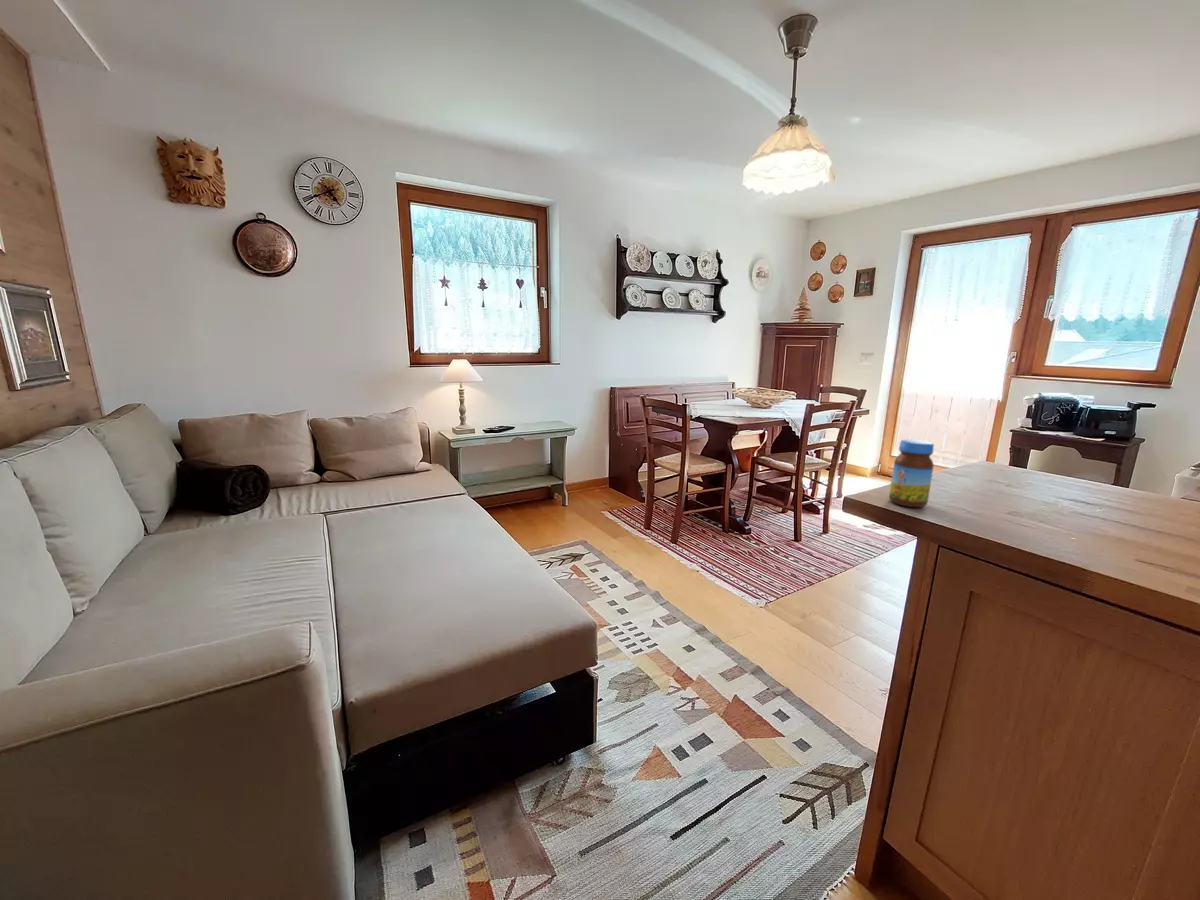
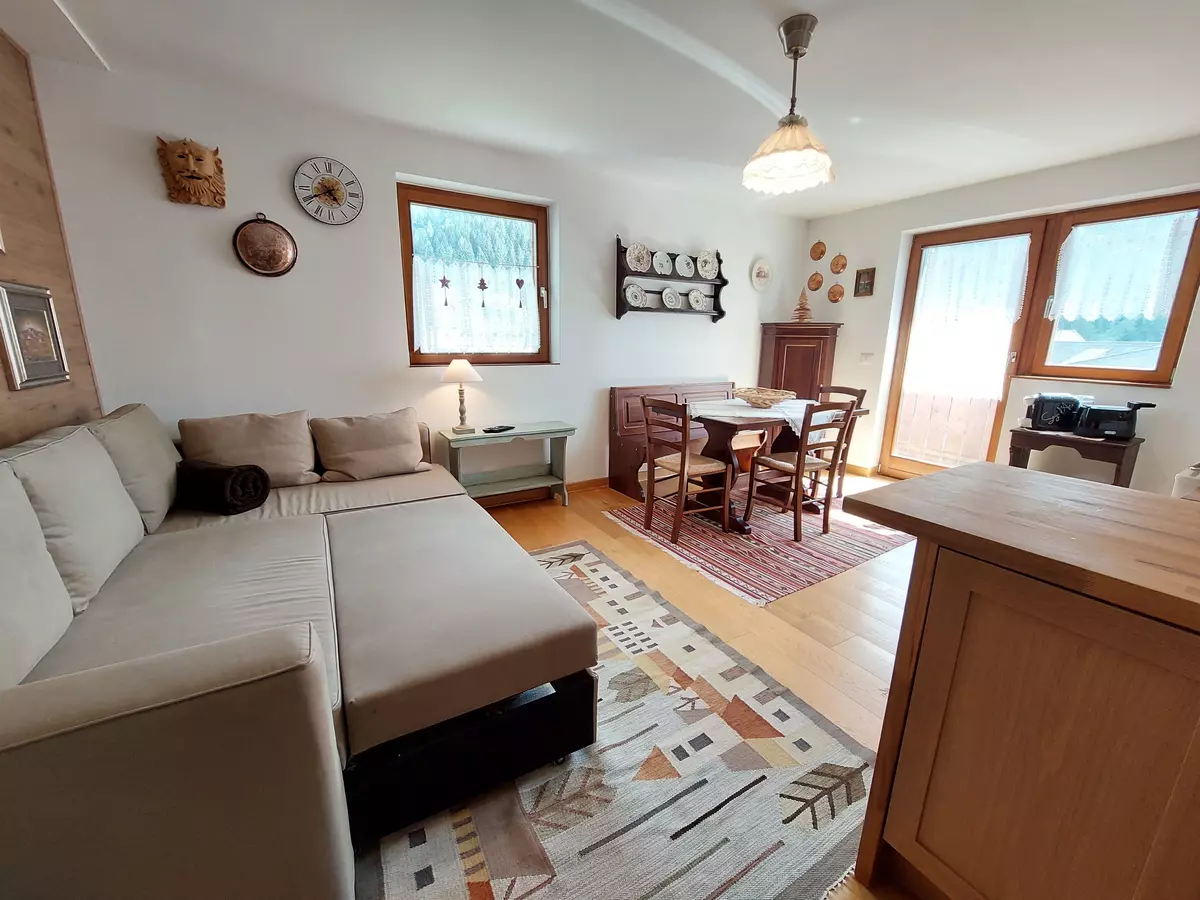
- jar [888,439,935,508]
